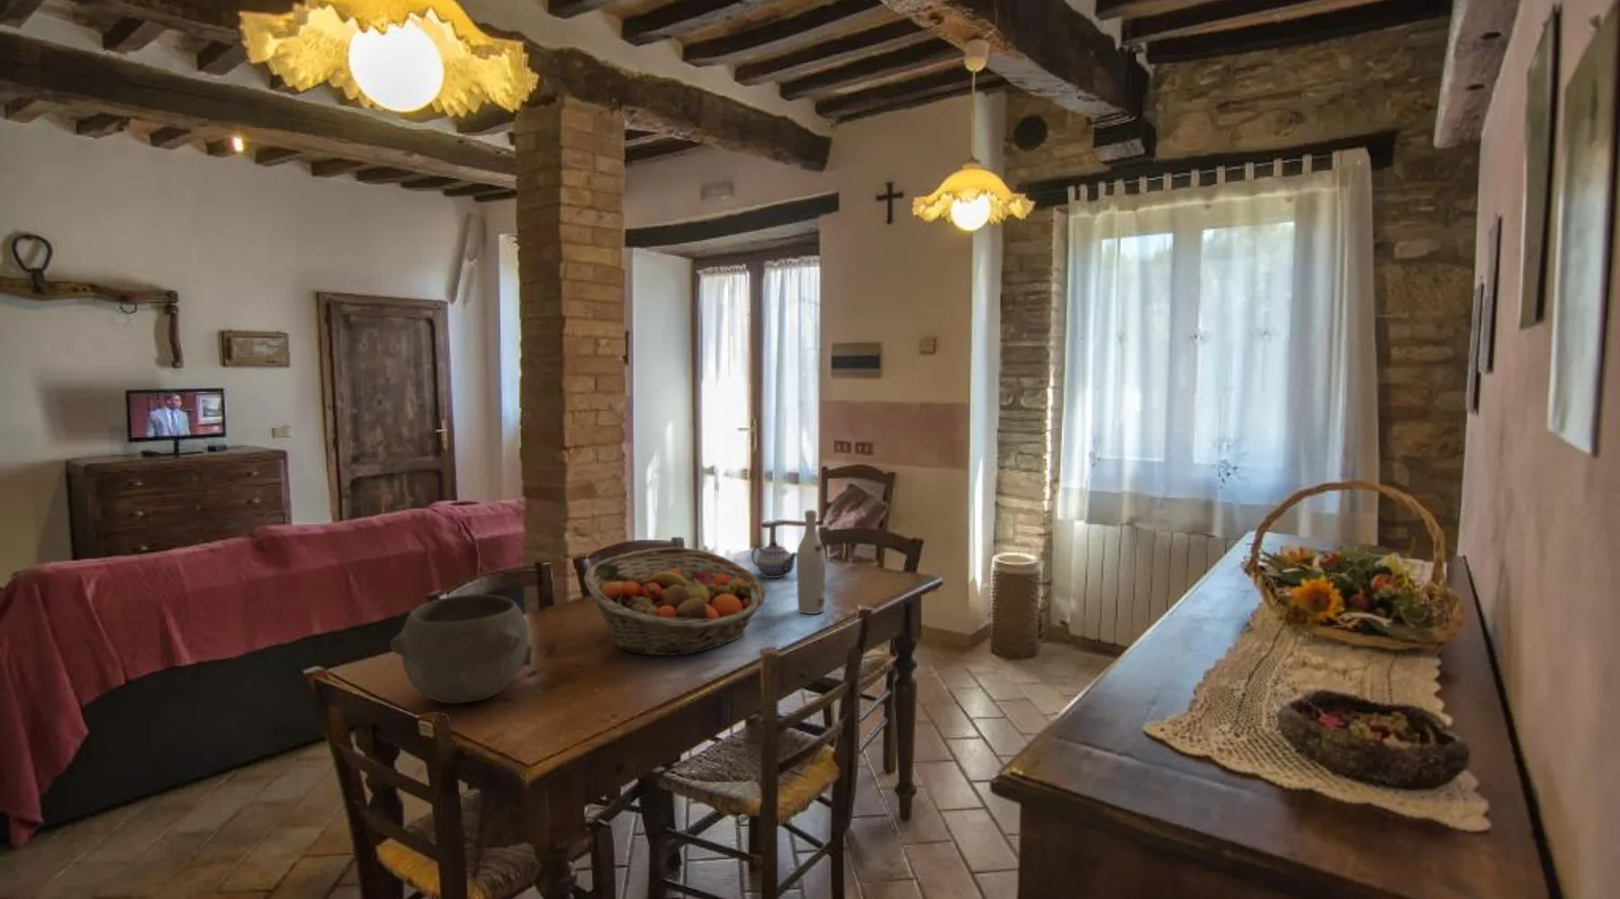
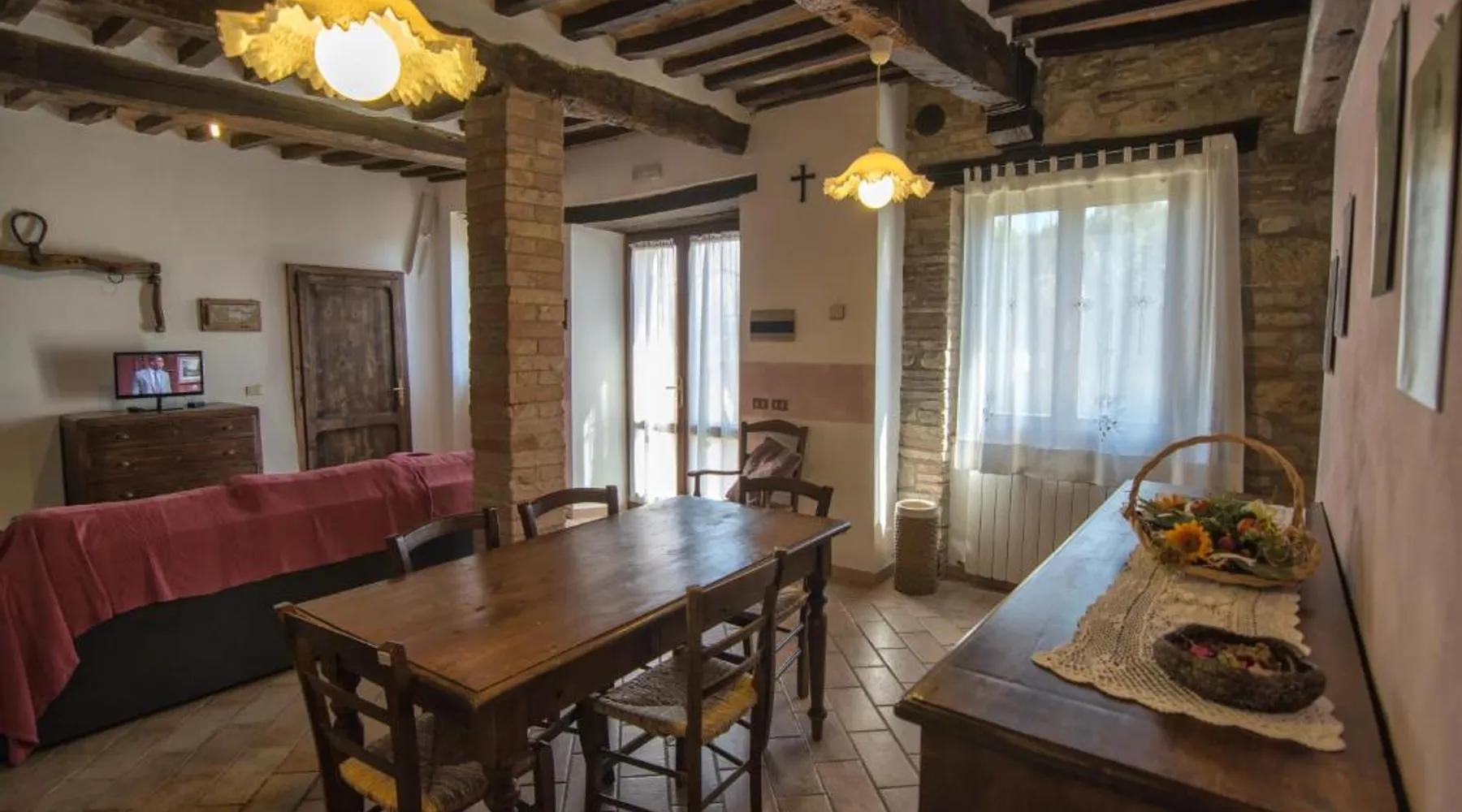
- teapot [750,540,797,579]
- wine bottle [796,509,827,614]
- fruit basket [583,547,767,657]
- bowl [390,593,534,705]
